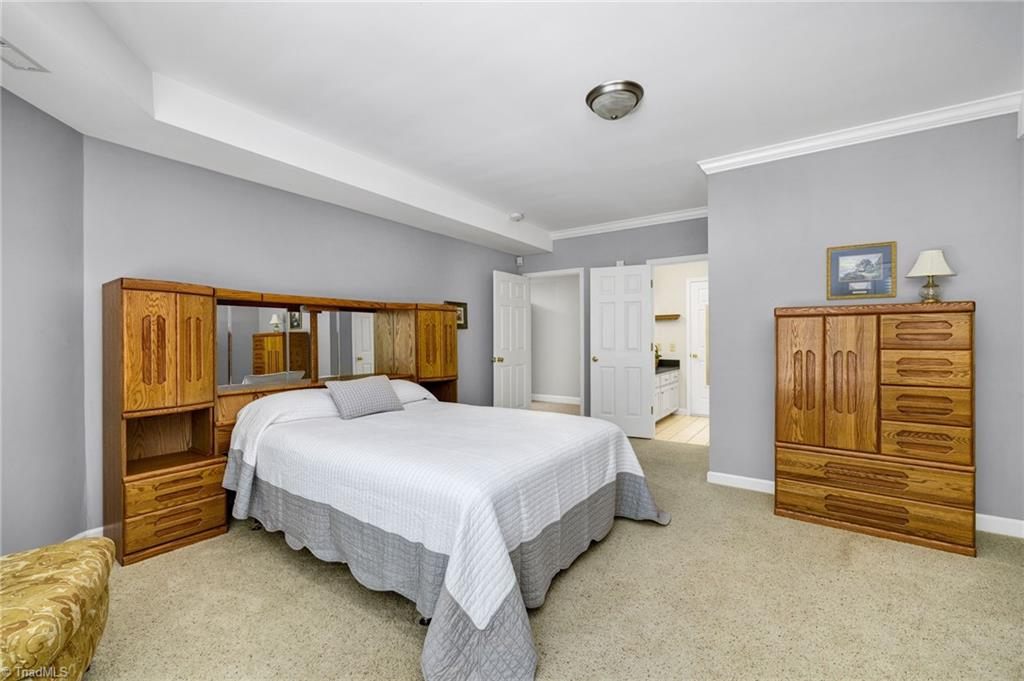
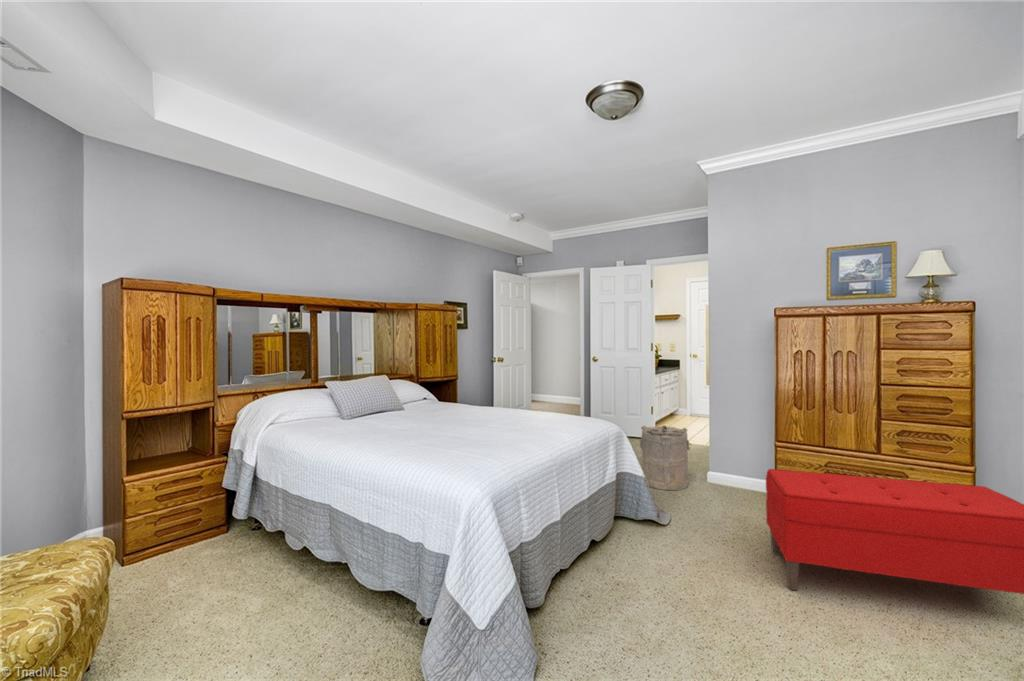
+ laundry hamper [639,425,693,491]
+ bench [765,468,1024,595]
